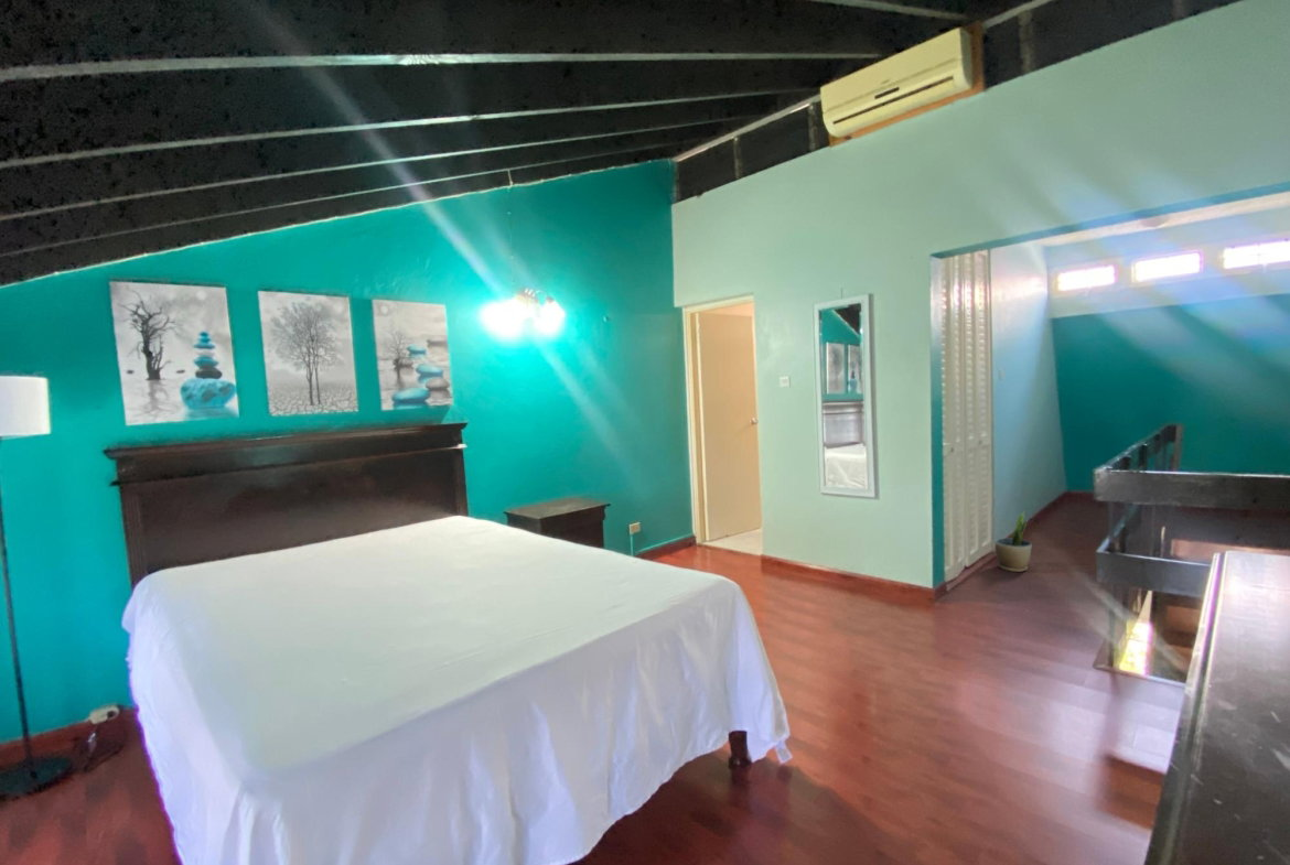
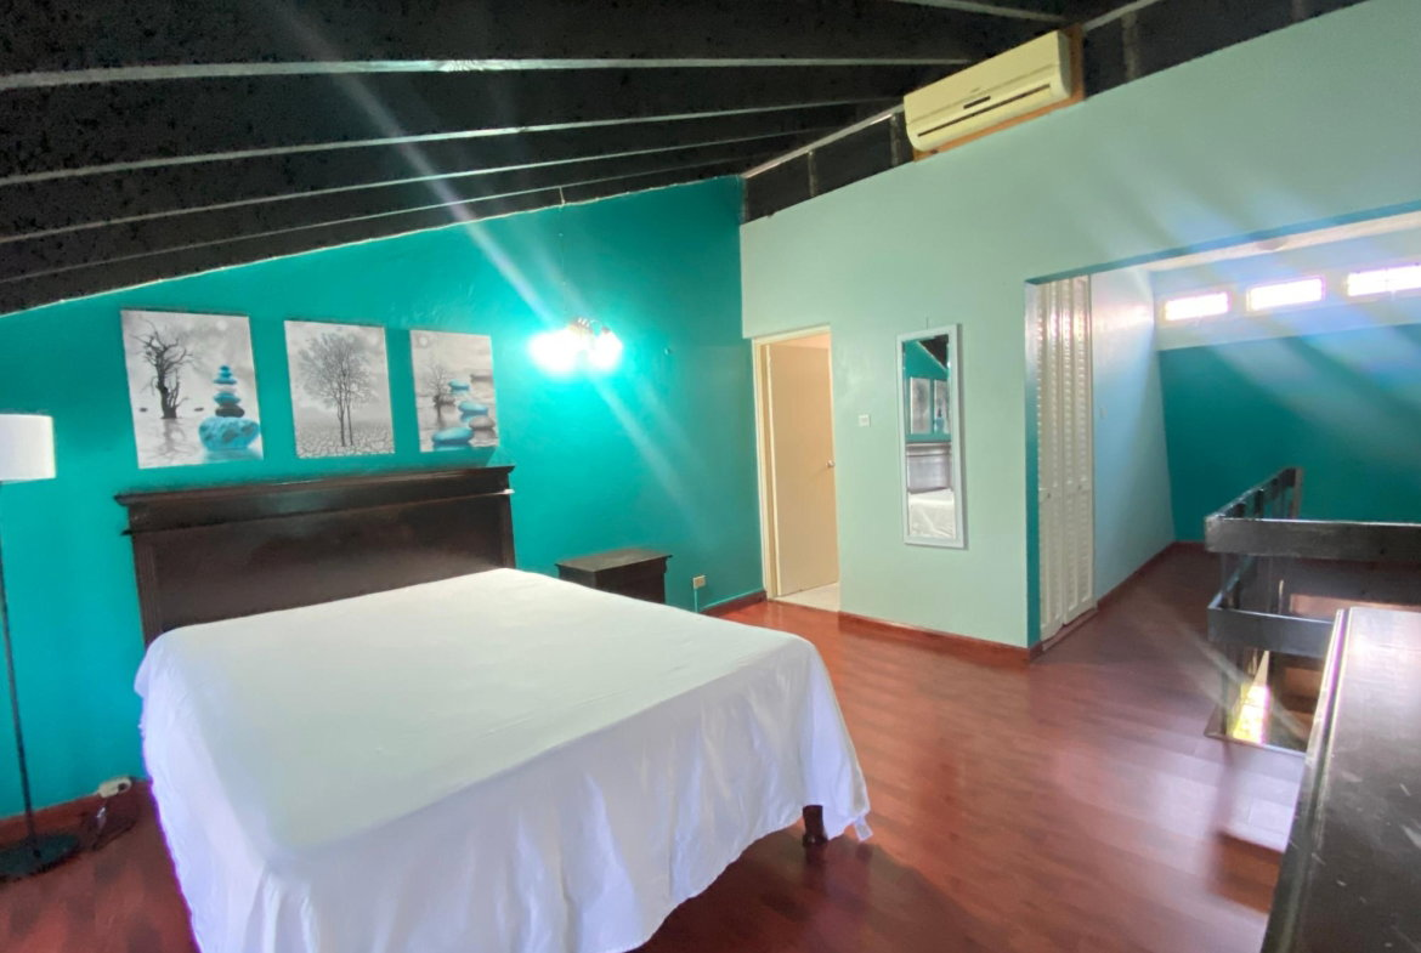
- potted plant [995,511,1032,573]
